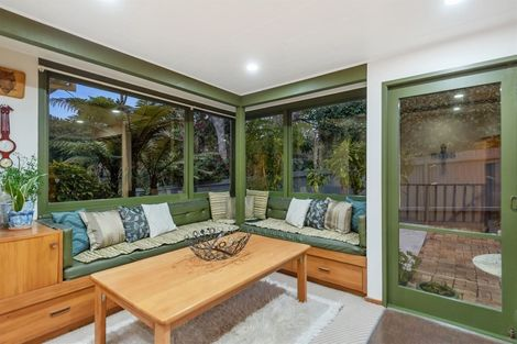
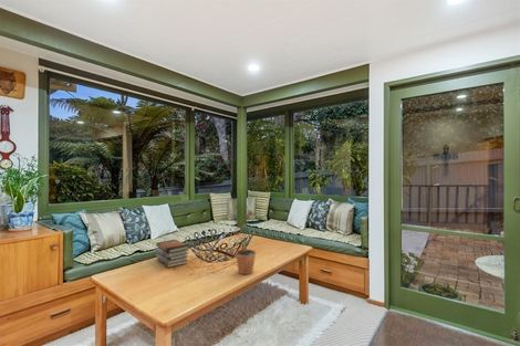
+ book stack [155,239,190,269]
+ potted plant [235,210,257,275]
